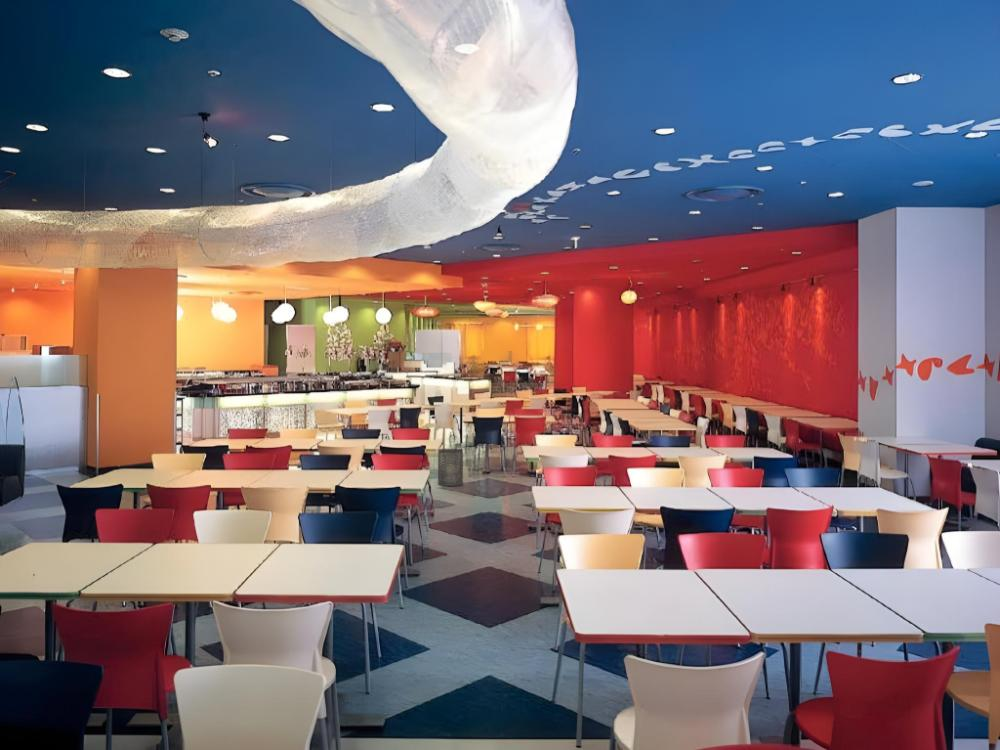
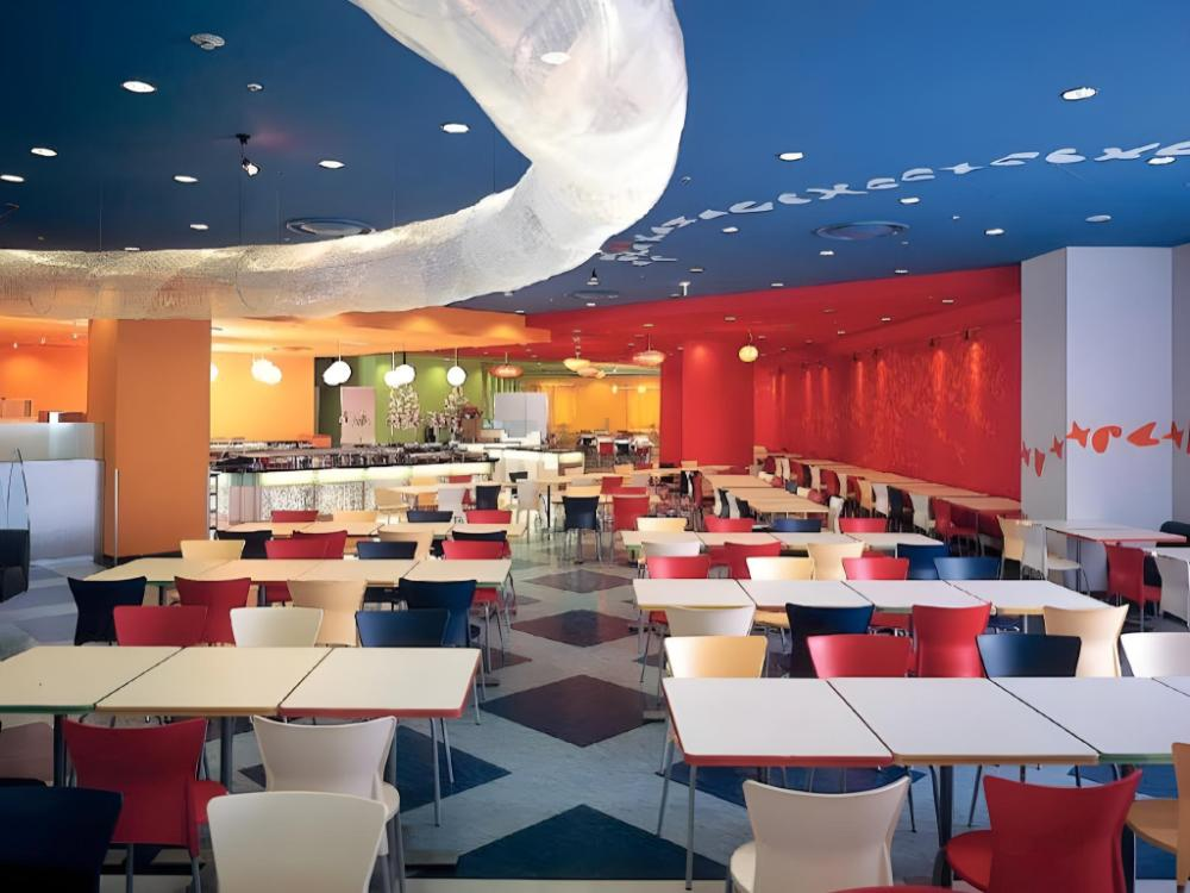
- trash can [437,448,464,487]
